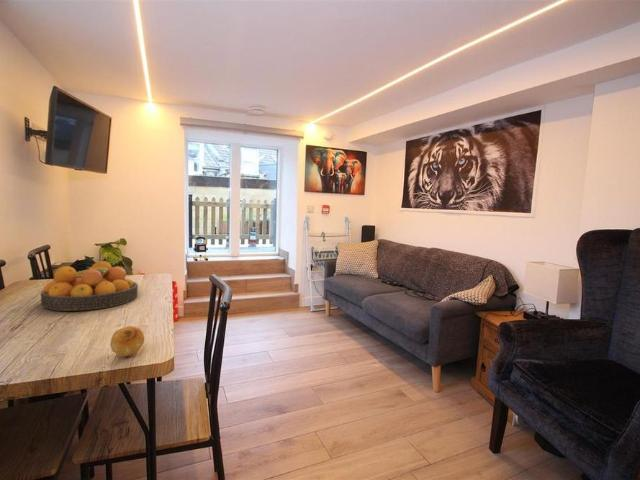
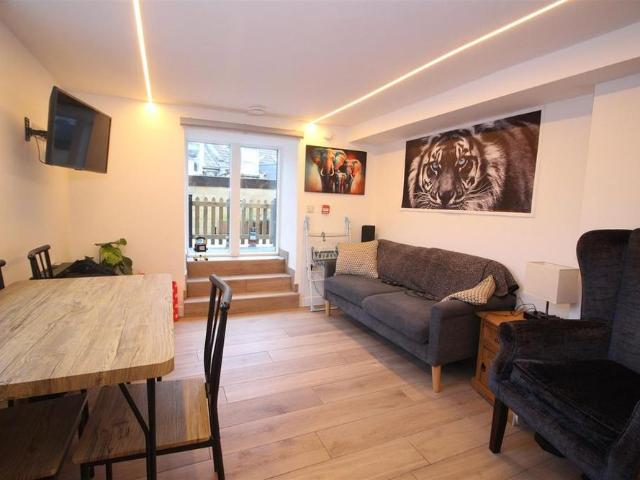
- fruit bowl [40,260,139,312]
- fruit [109,325,145,357]
